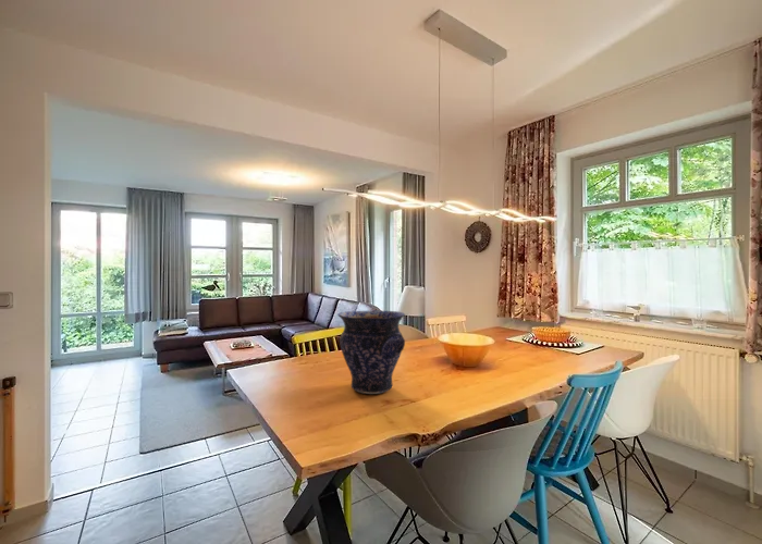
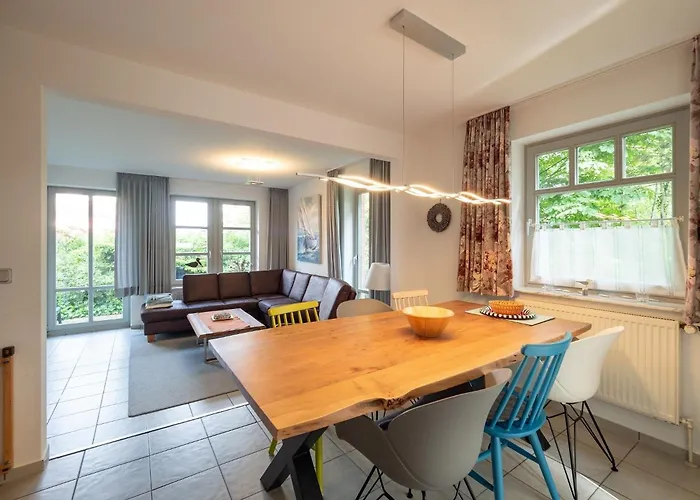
- vase [336,309,406,395]
